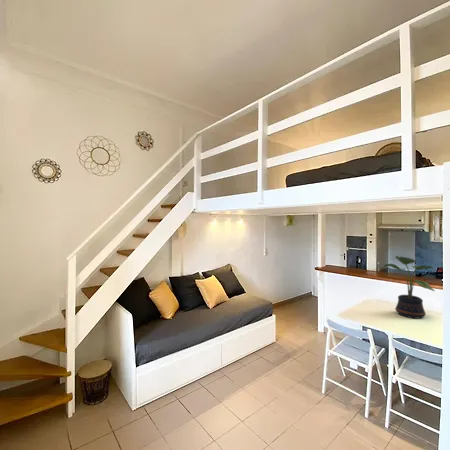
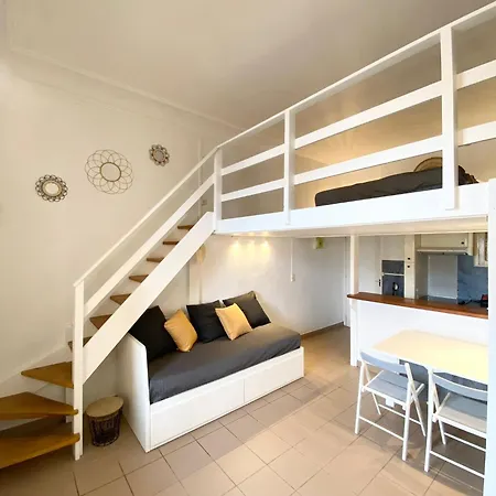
- potted plant [383,255,435,319]
